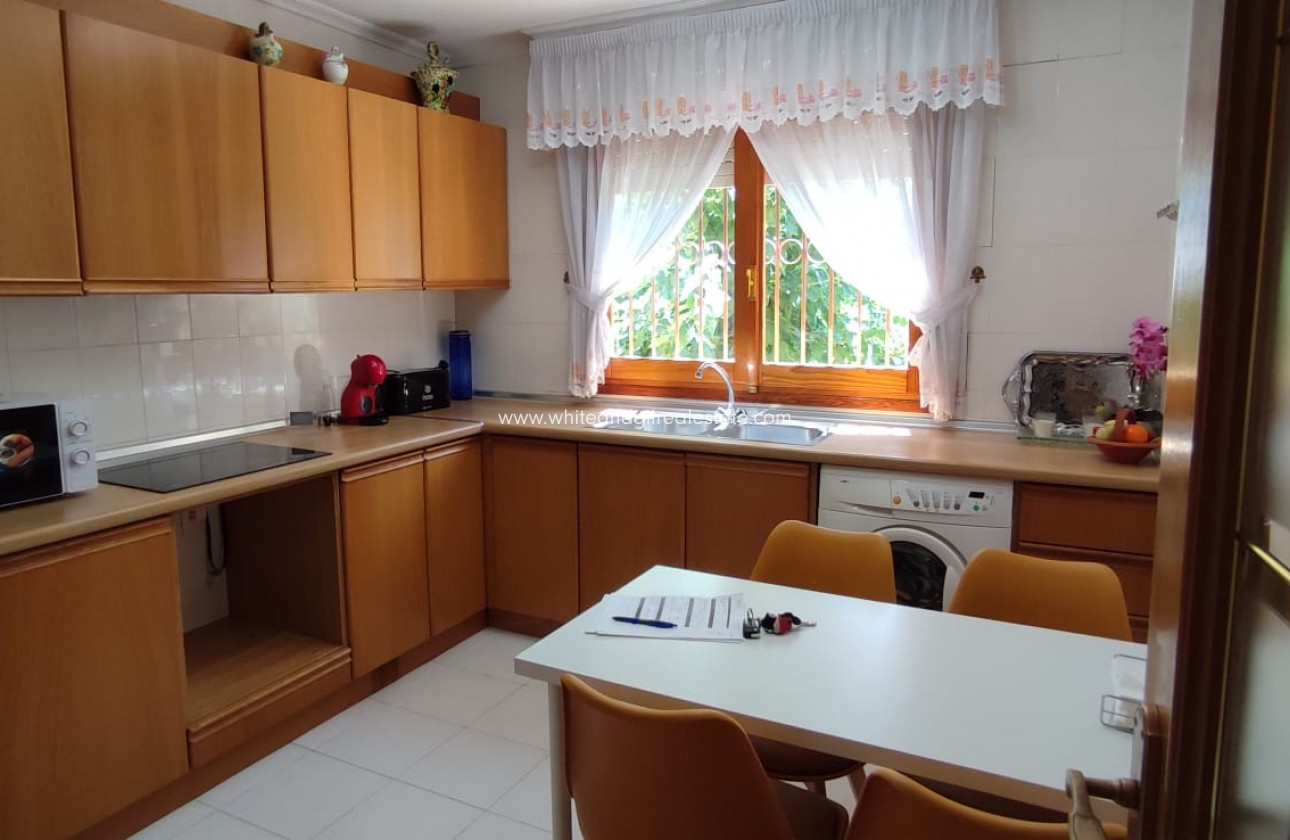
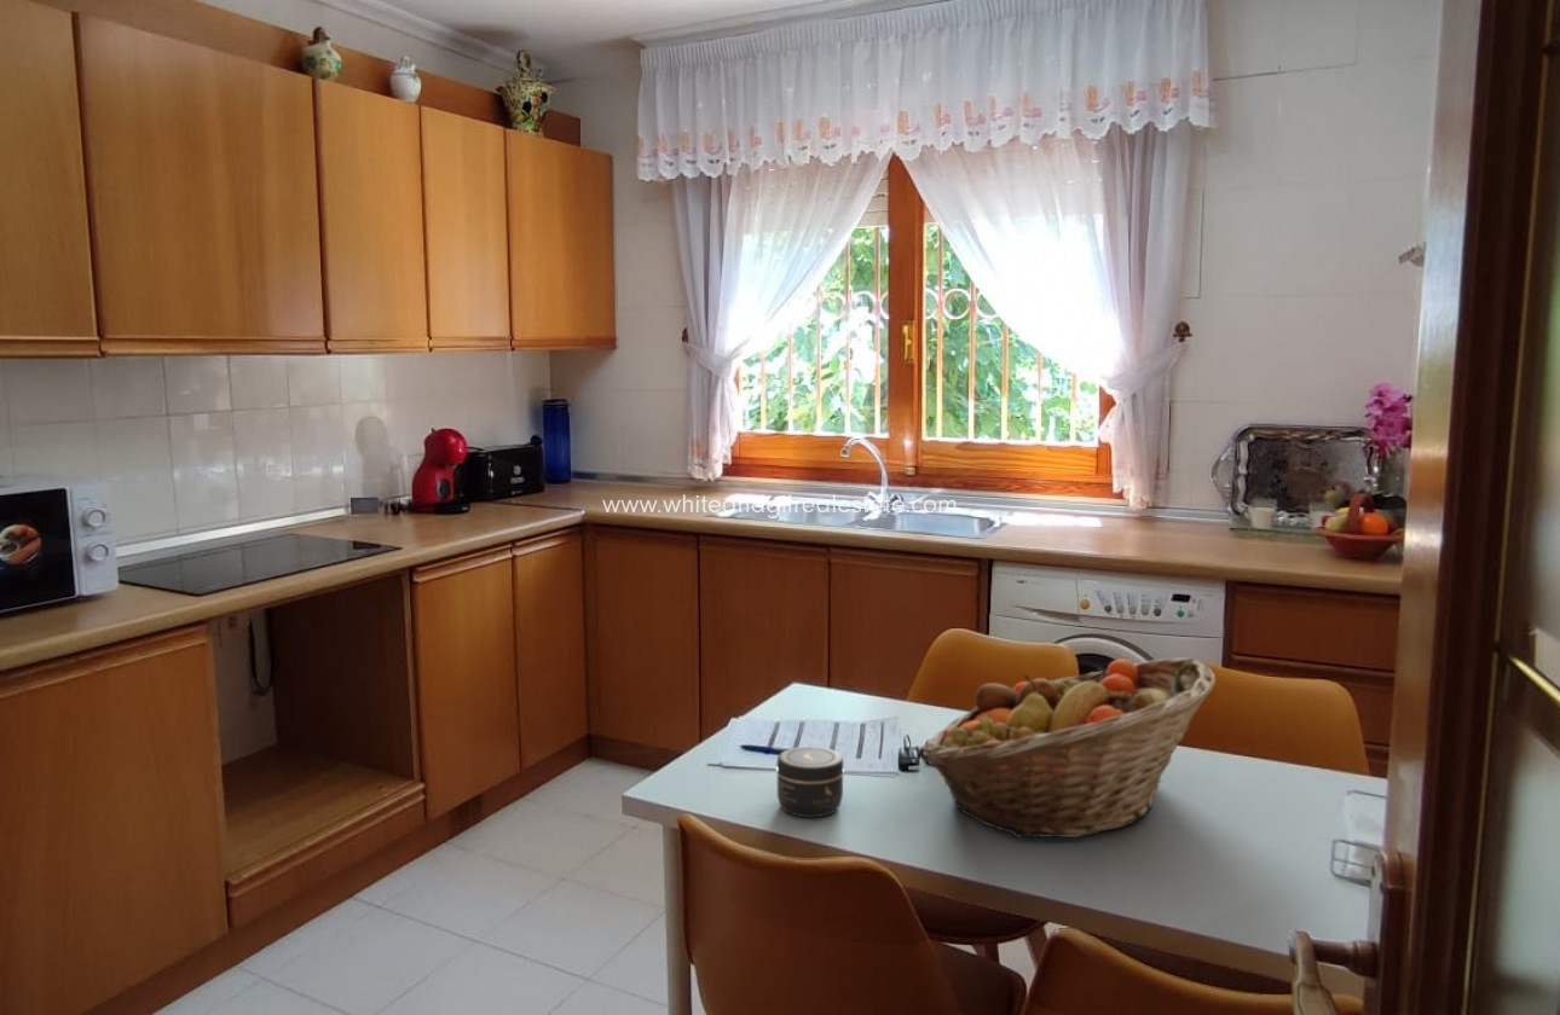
+ fruit basket [920,657,1217,839]
+ jar [775,746,845,818]
